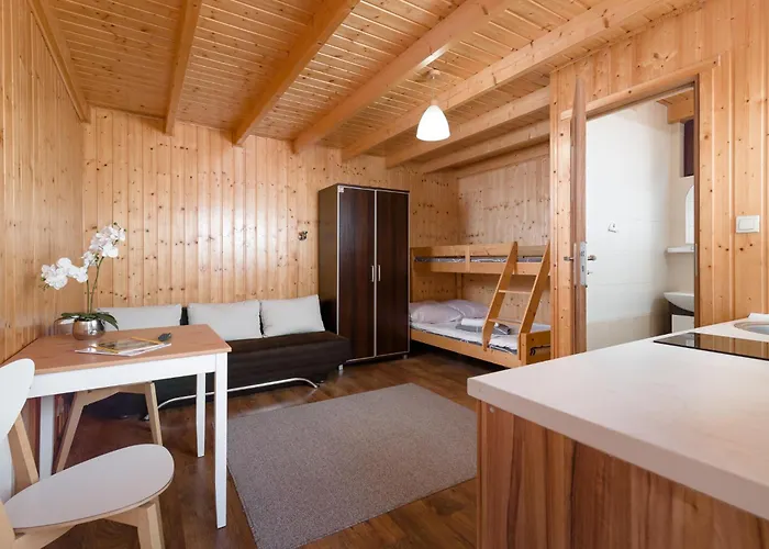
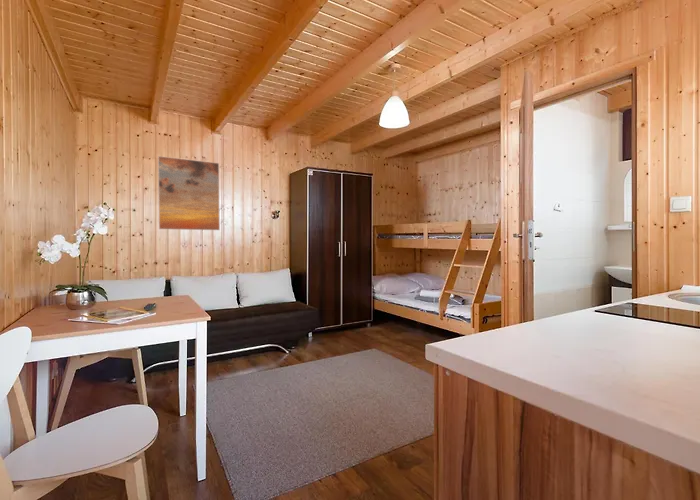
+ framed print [157,155,221,231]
